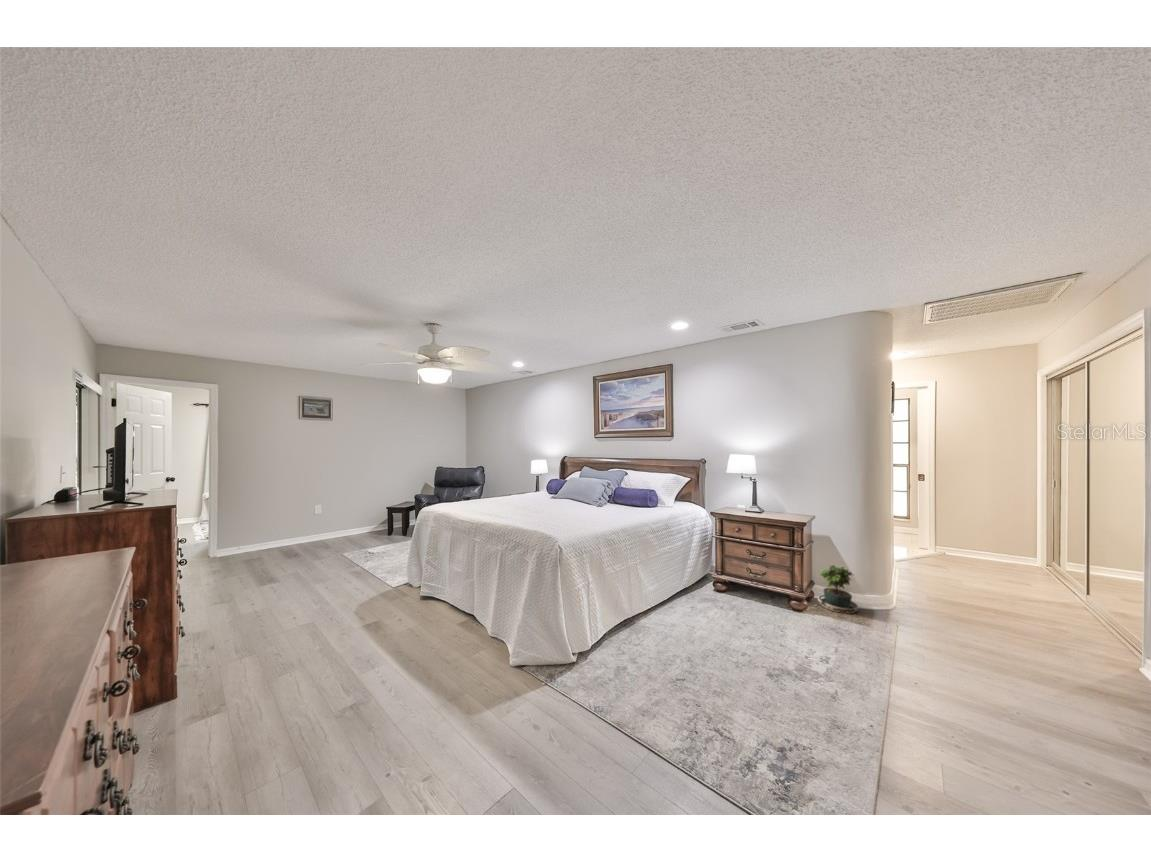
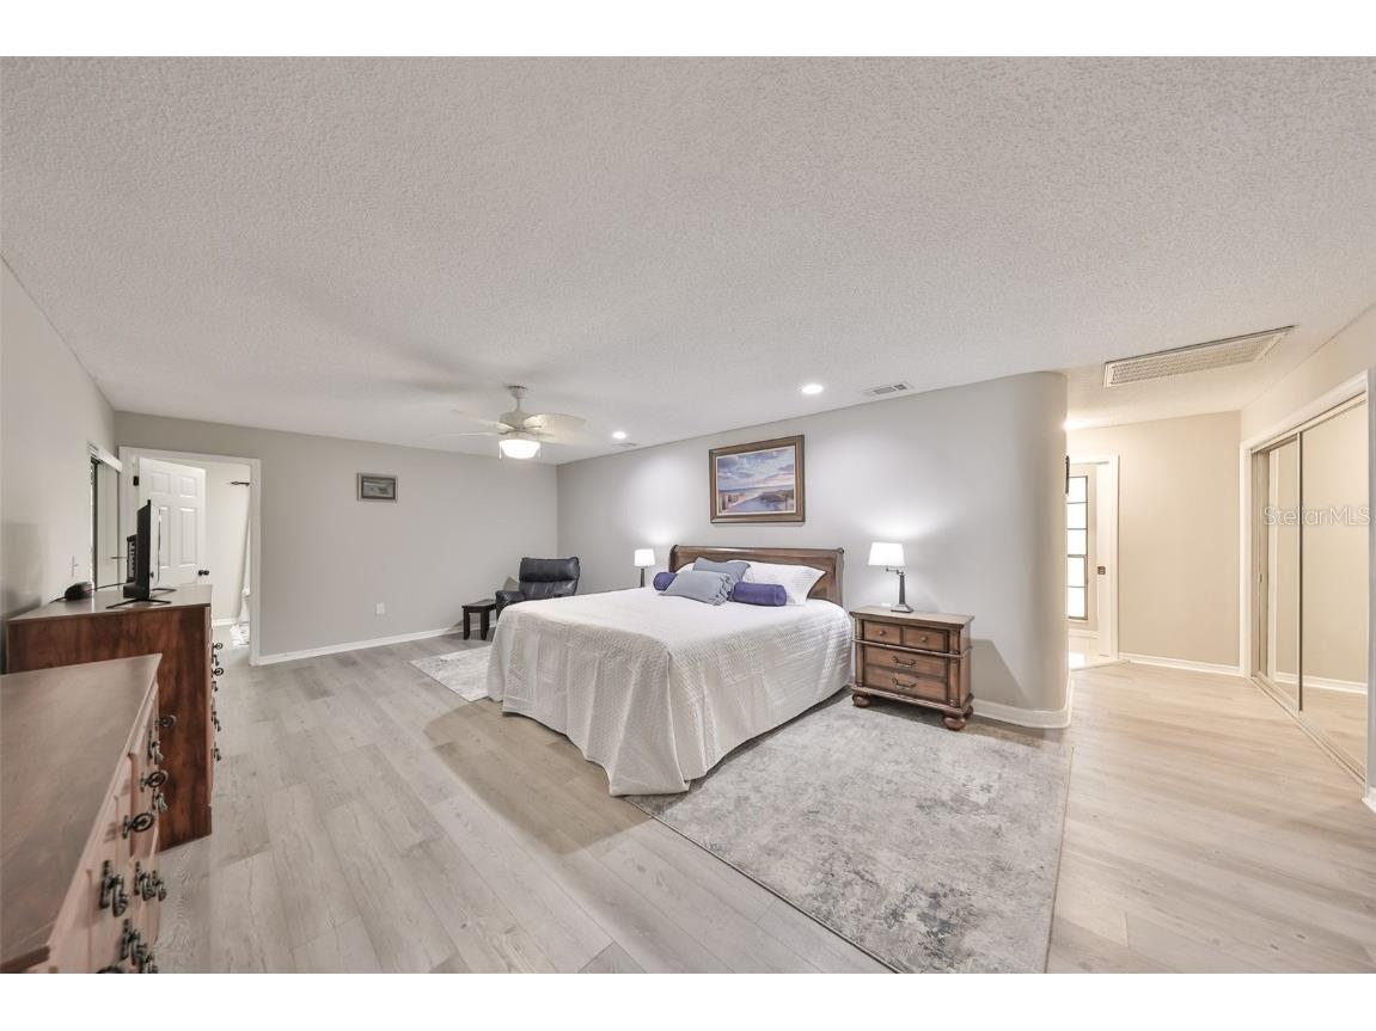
- potted plant [809,564,860,615]
